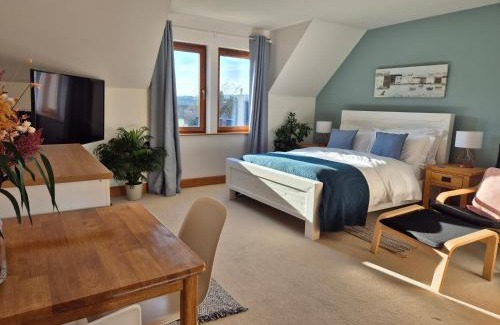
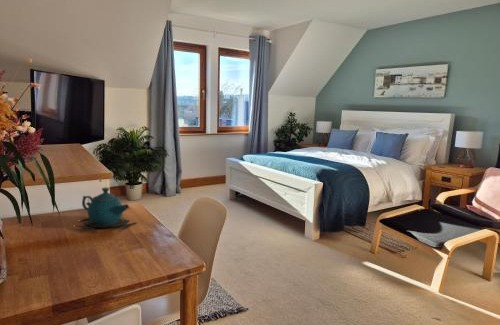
+ teapot [76,187,138,232]
